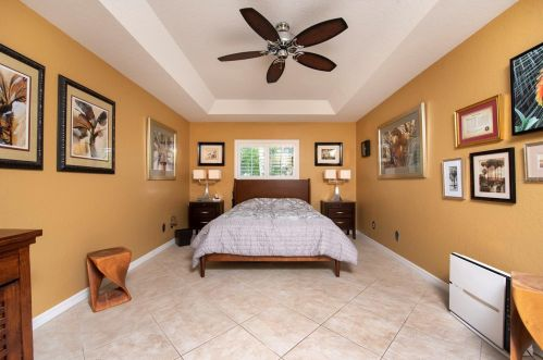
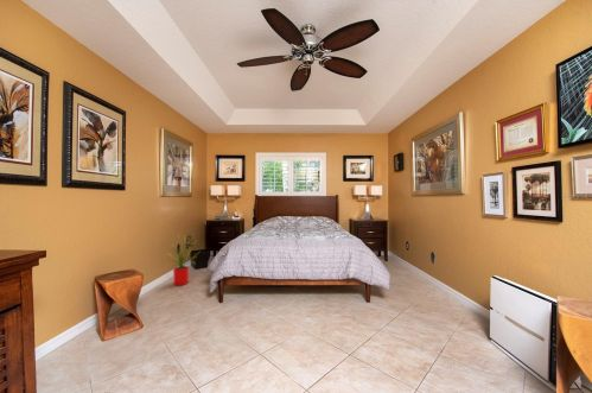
+ house plant [160,230,199,286]
